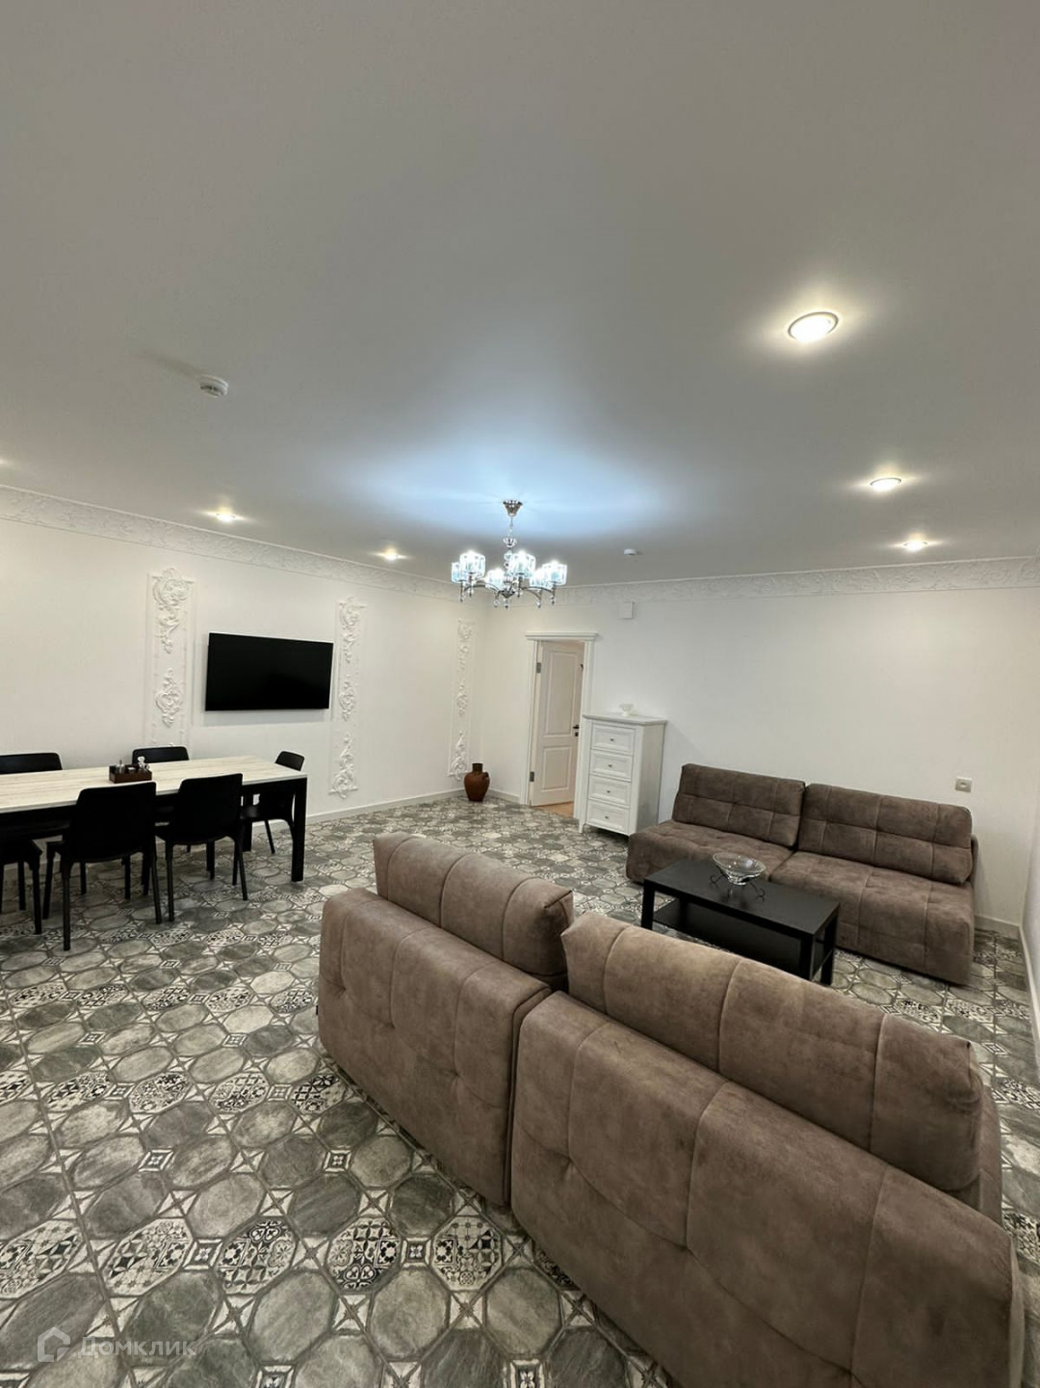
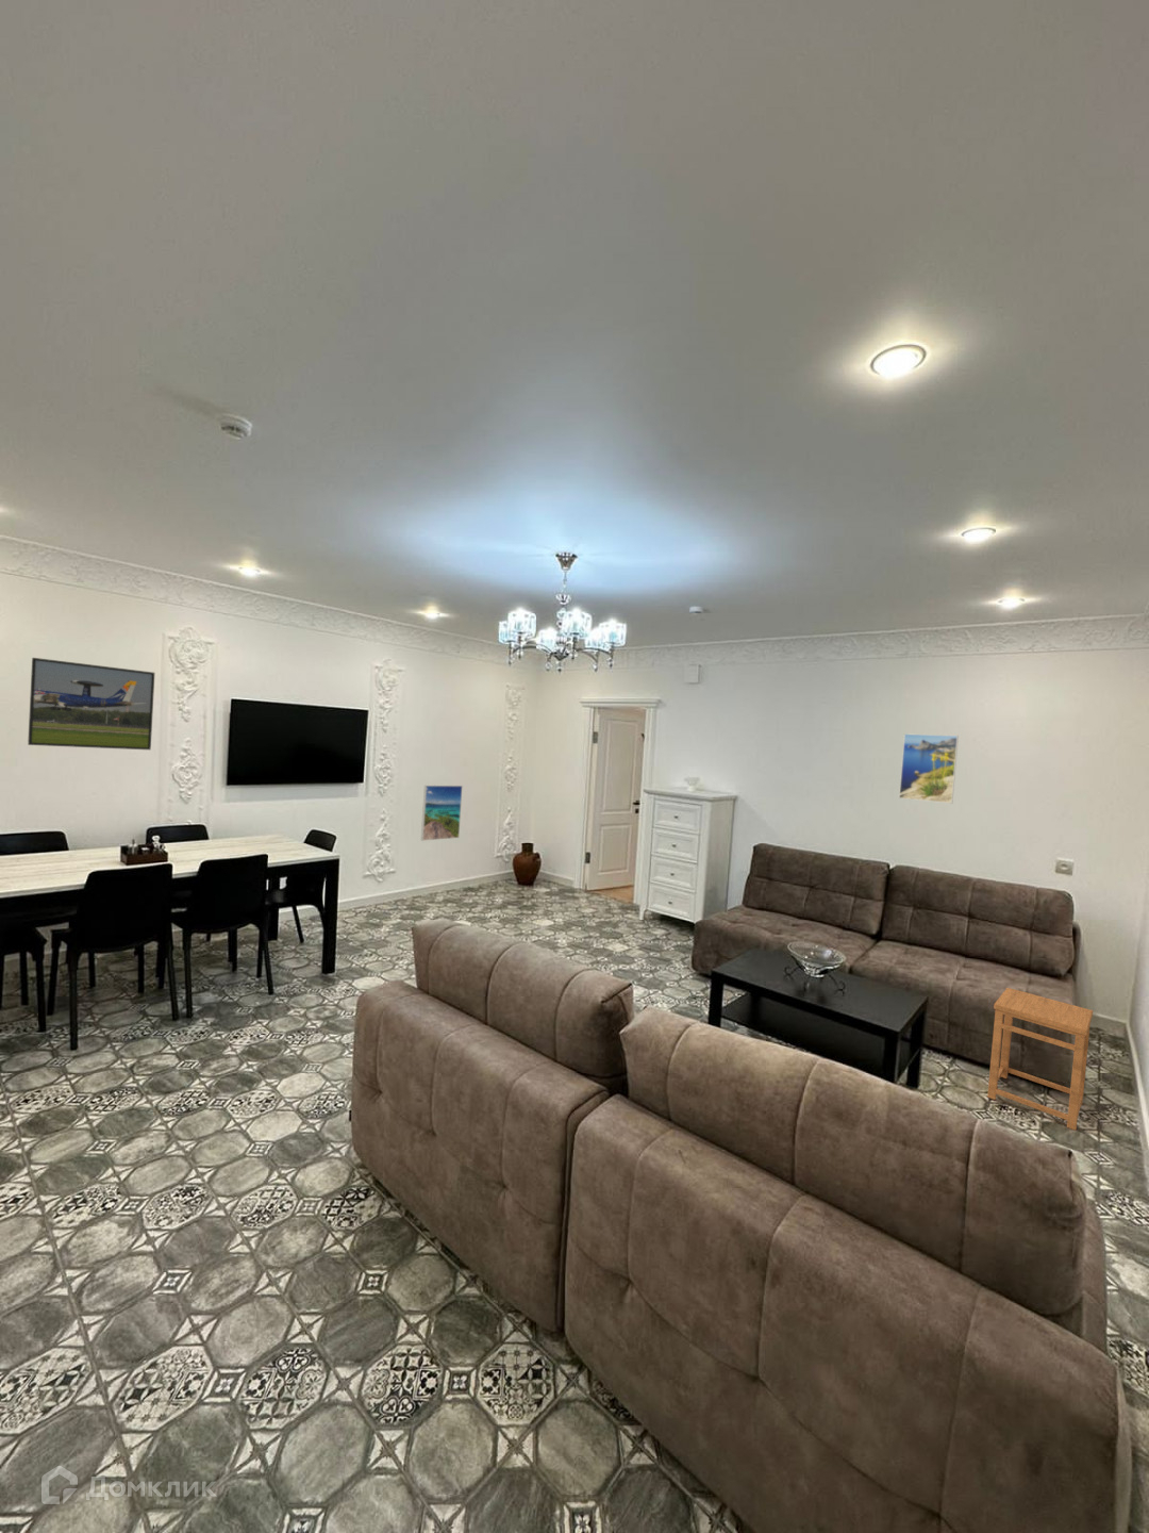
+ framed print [898,733,960,804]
+ side table [986,987,1093,1132]
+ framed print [420,785,463,843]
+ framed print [27,657,156,751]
